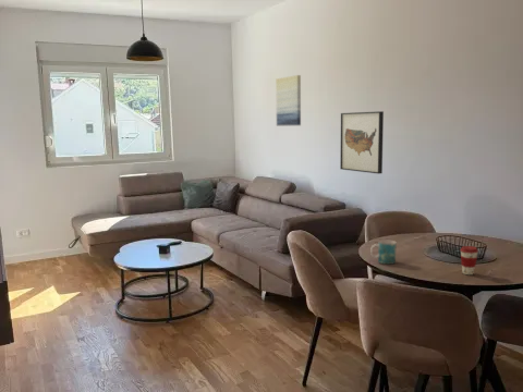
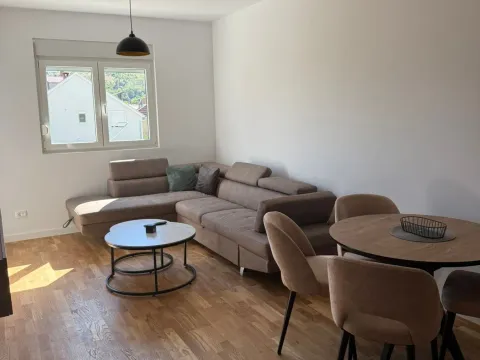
- mug [369,240,397,266]
- wall art [275,74,302,126]
- coffee cup [459,245,479,275]
- wall art [339,110,385,174]
